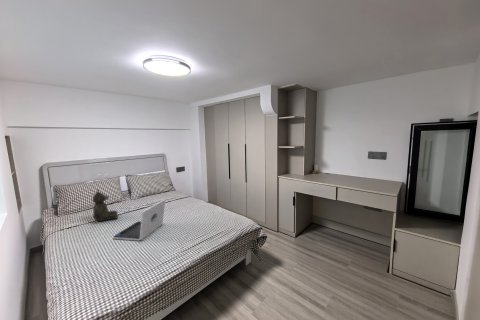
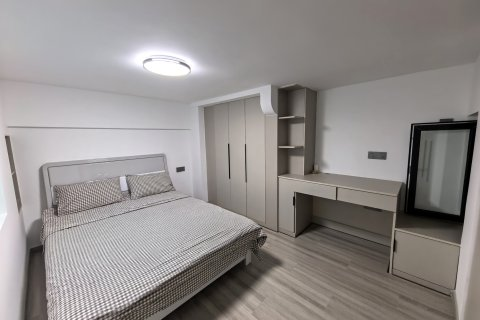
- laptop [112,198,166,241]
- teddy bear [92,188,119,222]
